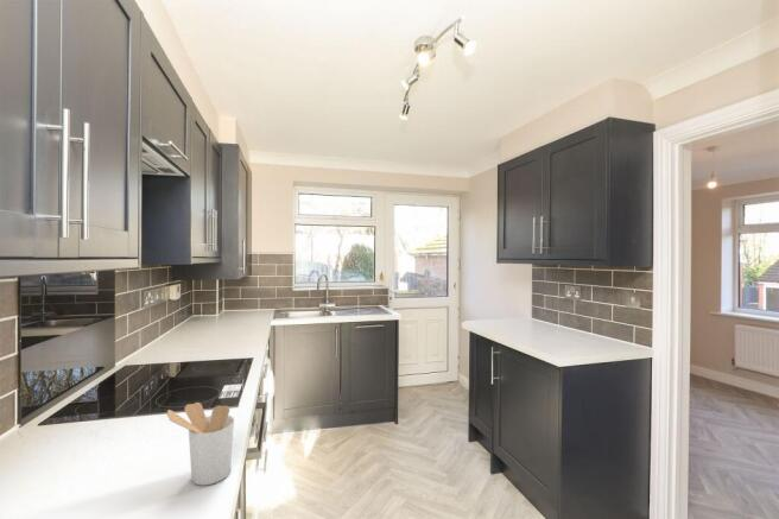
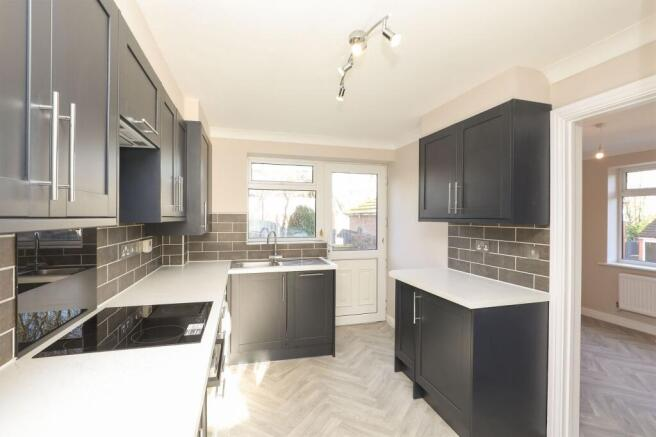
- utensil holder [165,401,235,487]
